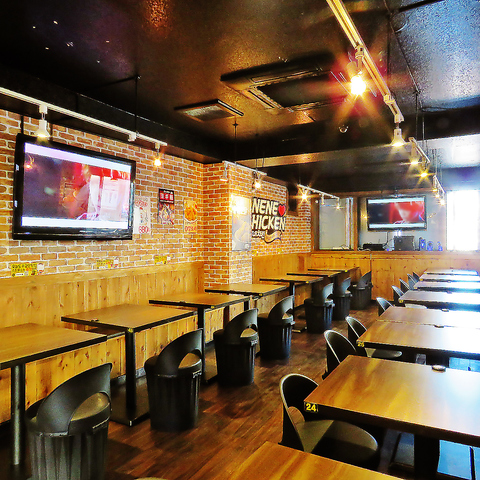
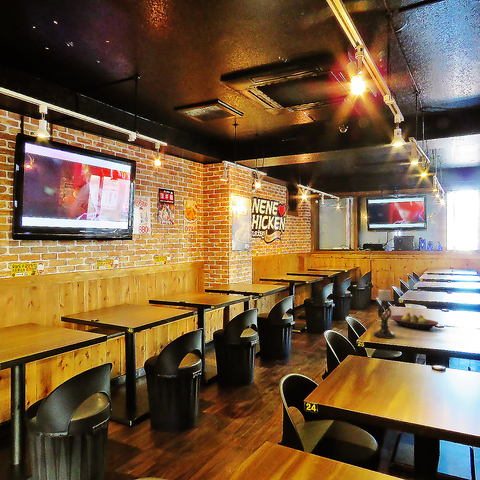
+ candle holder [373,287,396,339]
+ fruit bowl [390,312,439,331]
